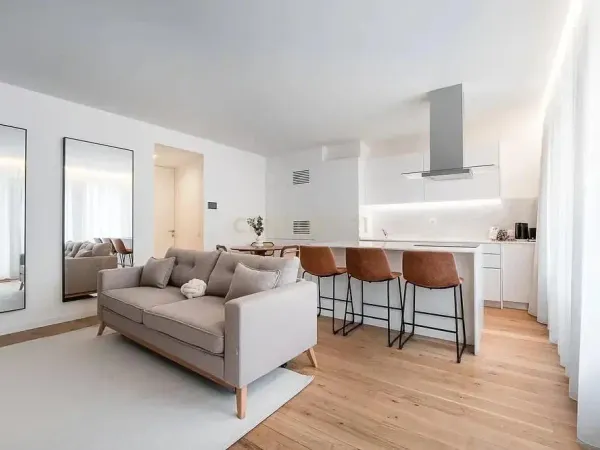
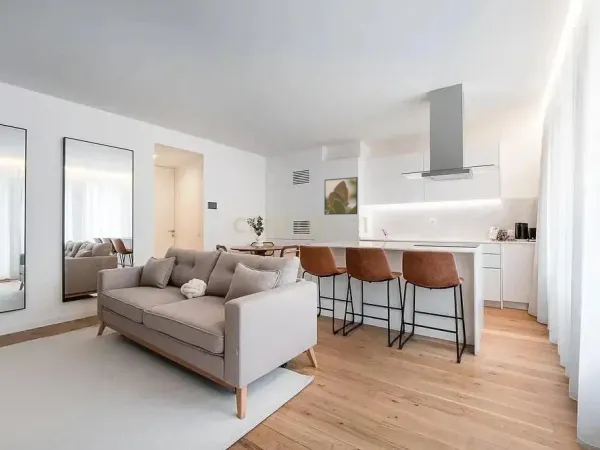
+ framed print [323,176,359,216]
